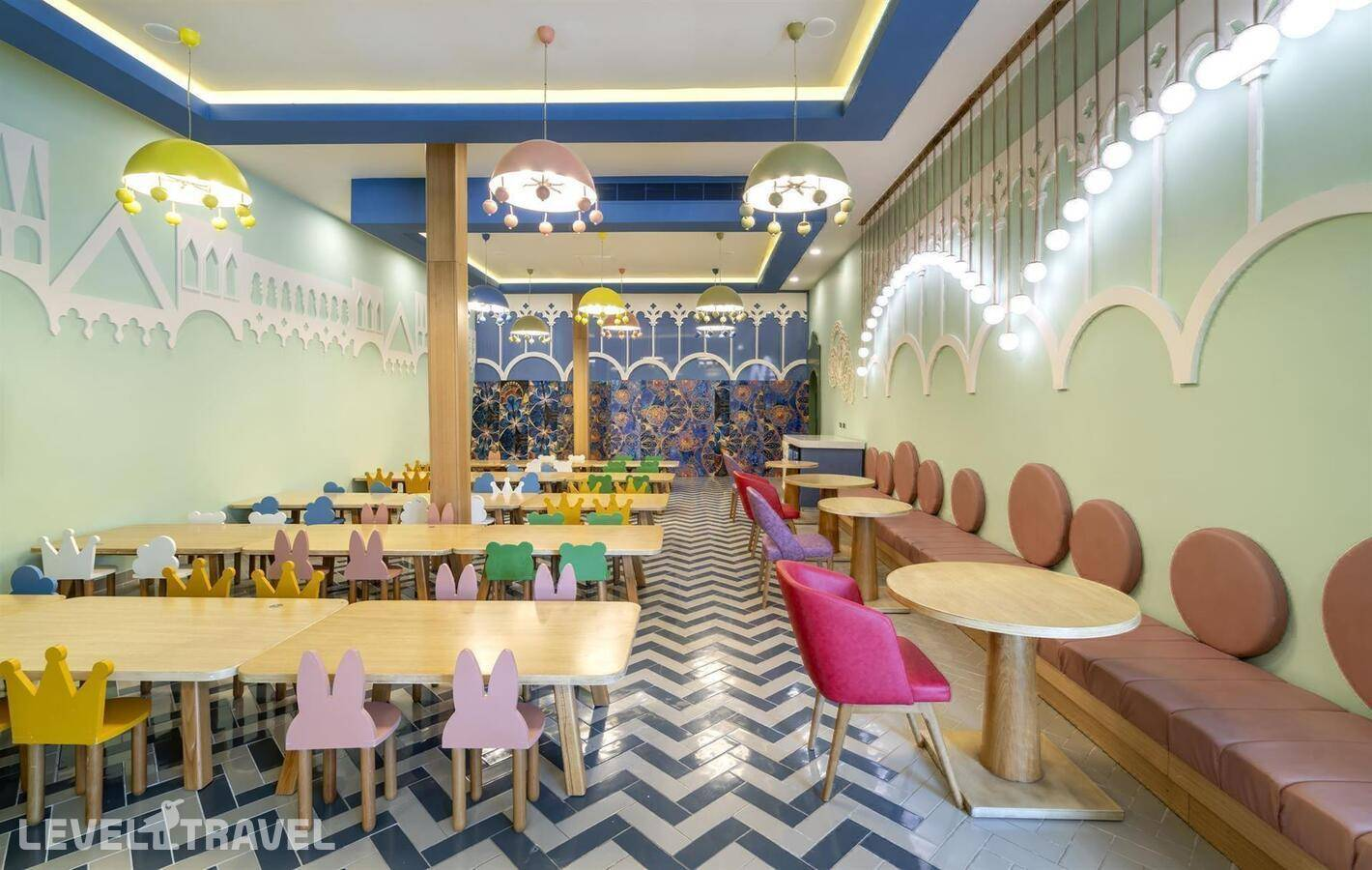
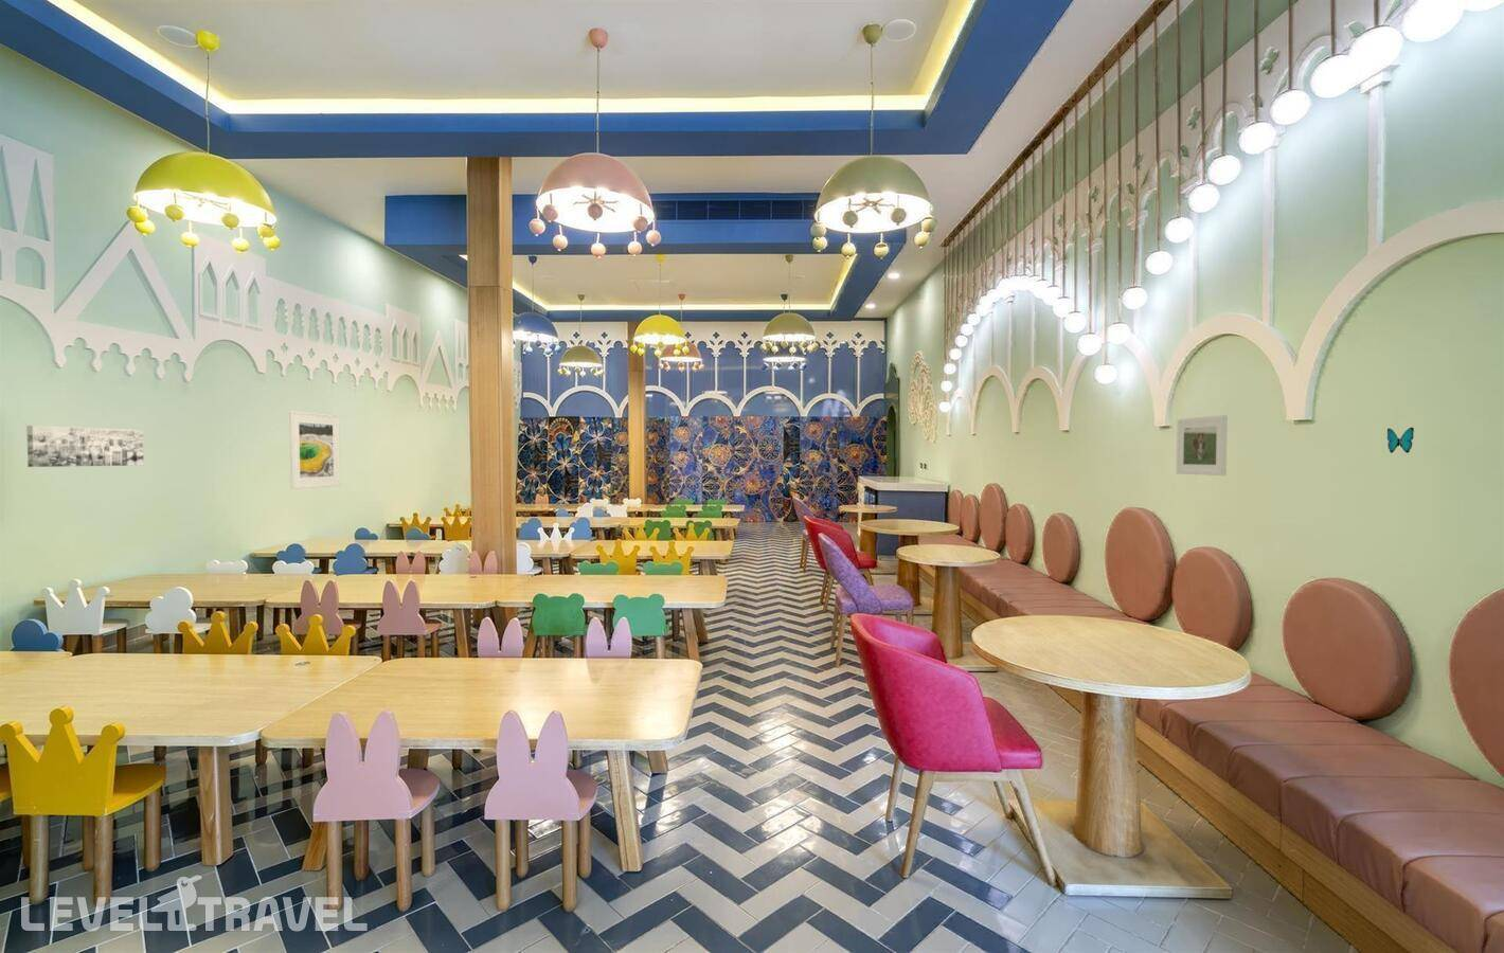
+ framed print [1175,414,1229,476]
+ decorative butterfly [1387,427,1415,455]
+ wall art [25,425,145,468]
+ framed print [288,410,341,491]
